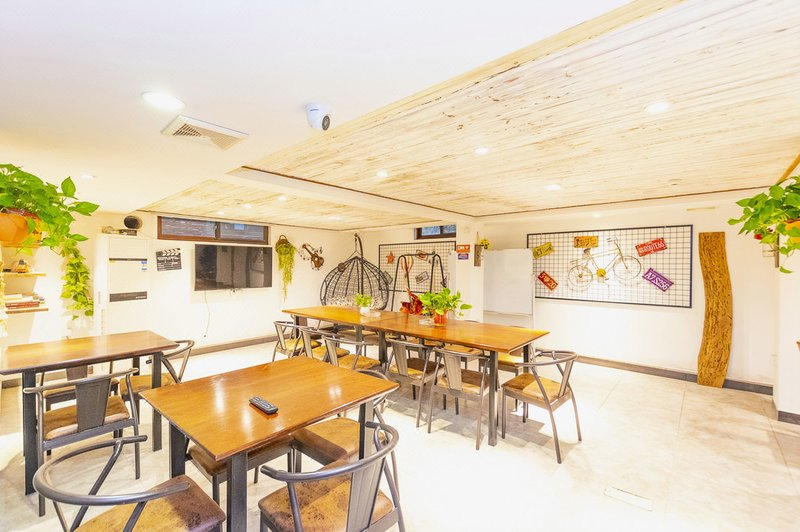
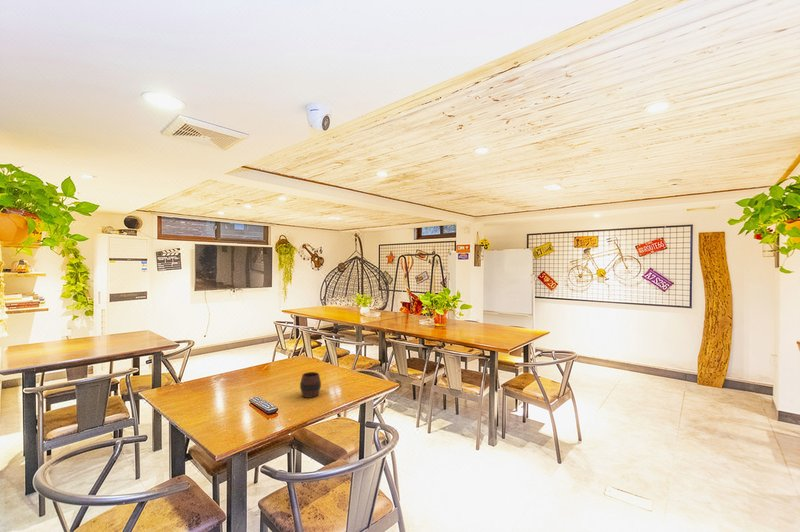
+ cup [299,371,322,399]
